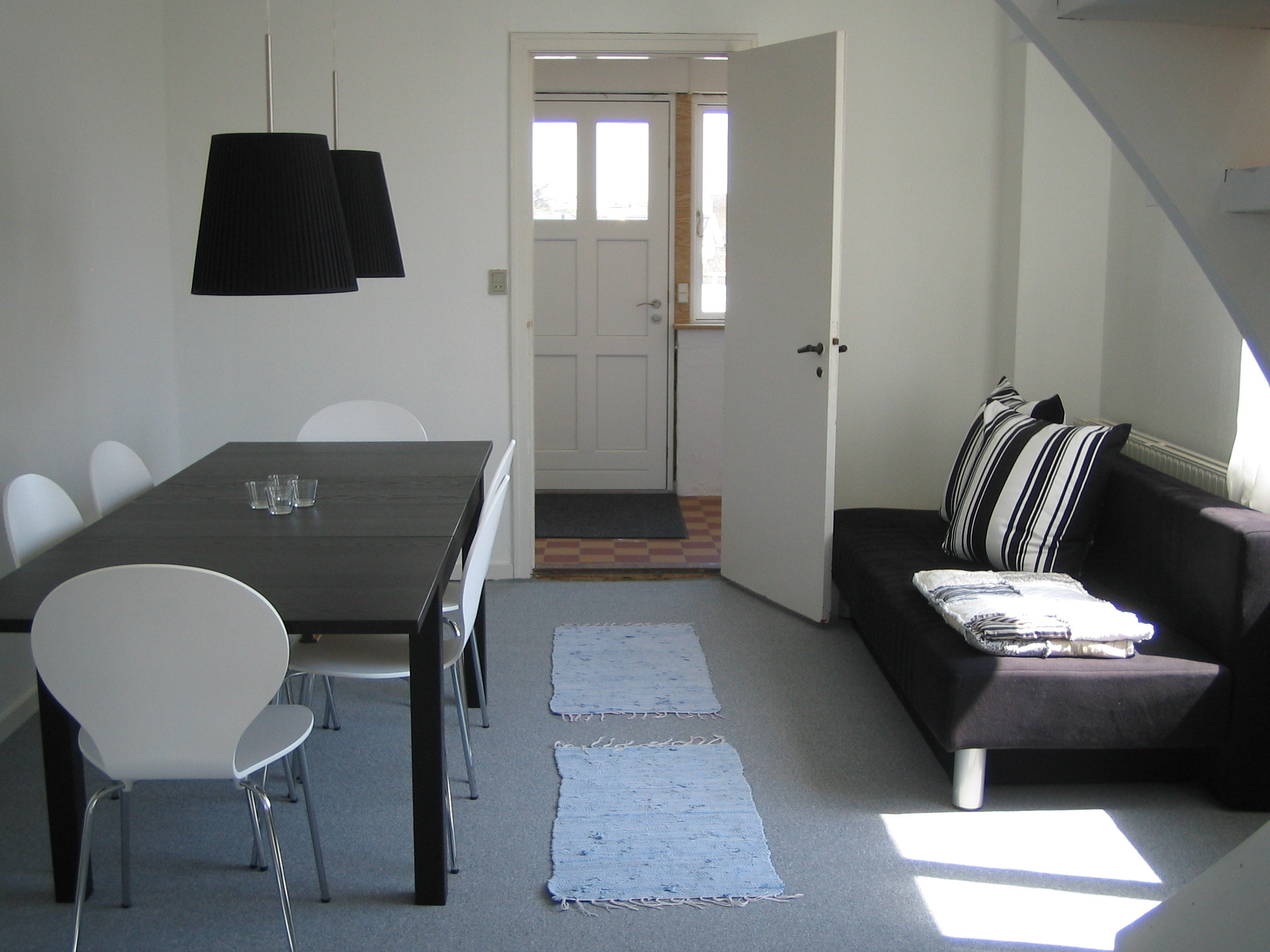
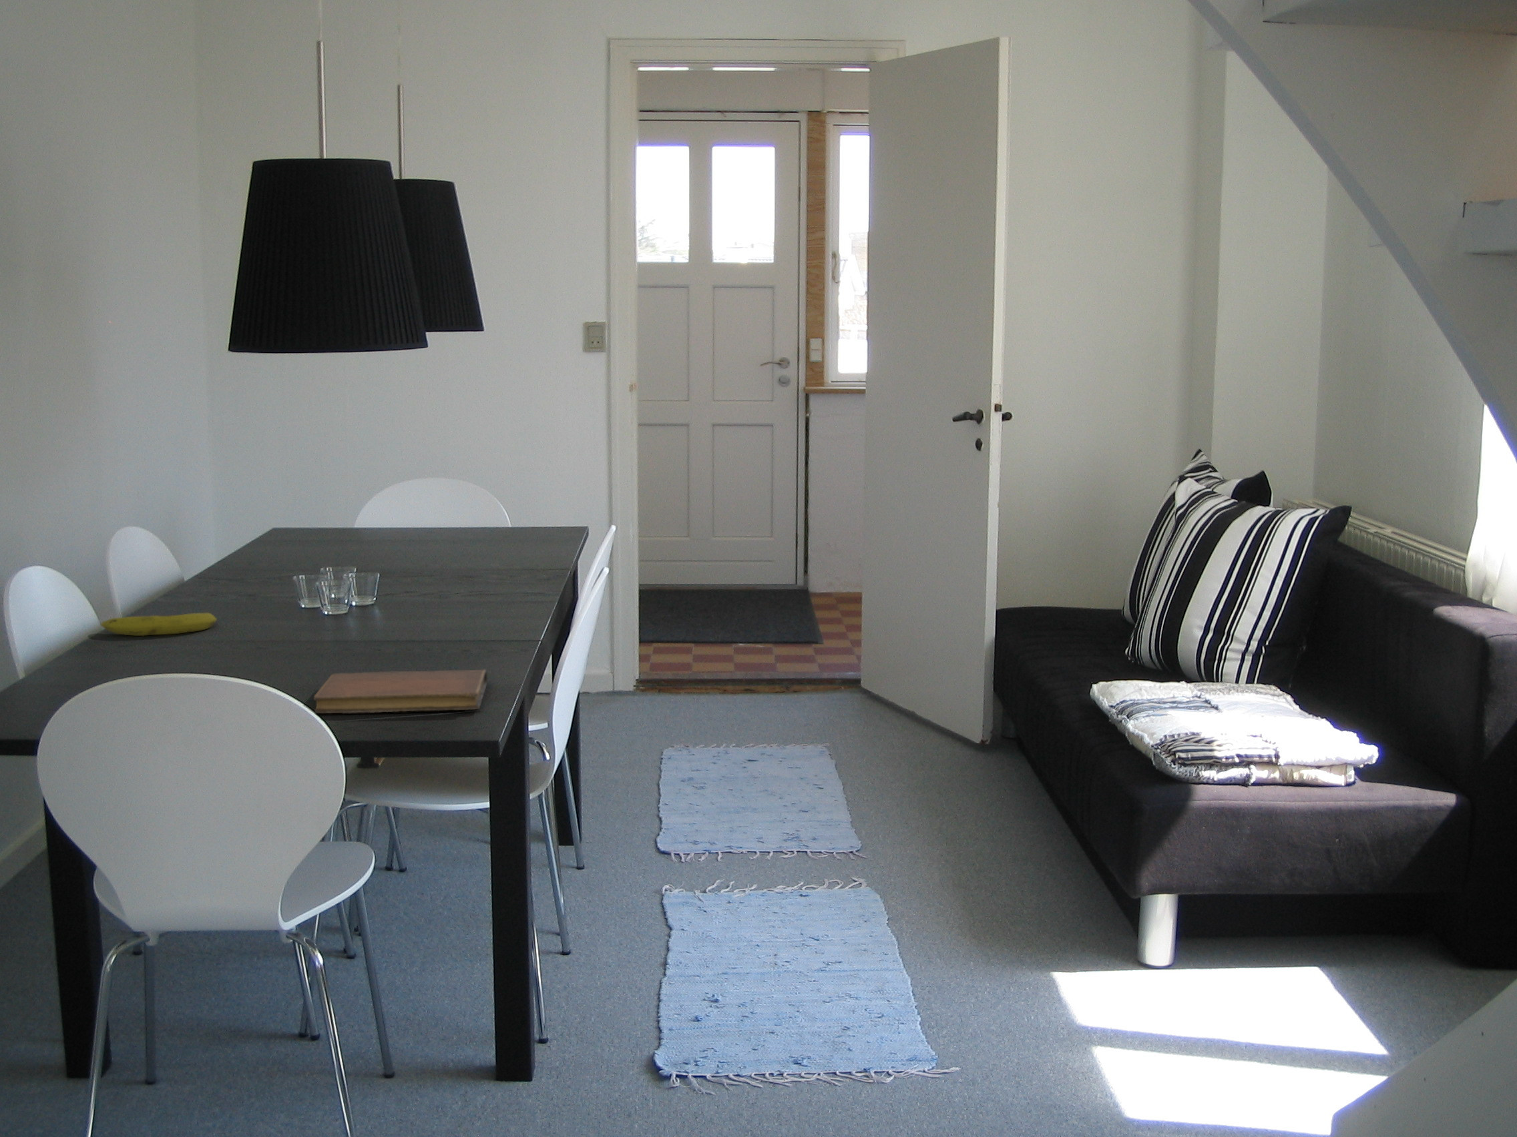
+ fruit [100,613,217,637]
+ notebook [313,669,489,714]
